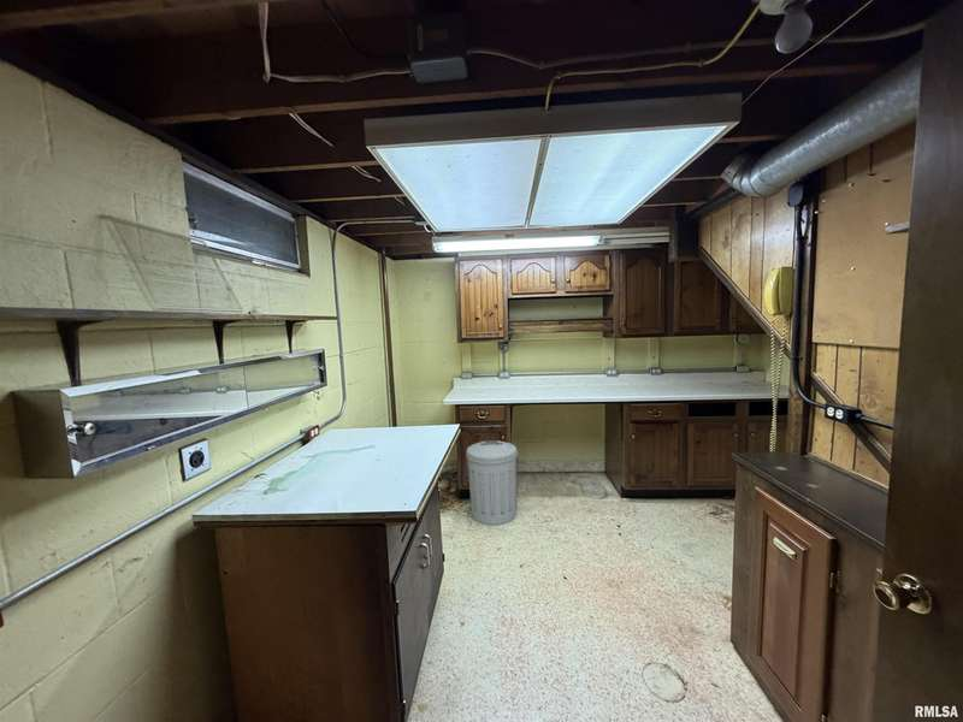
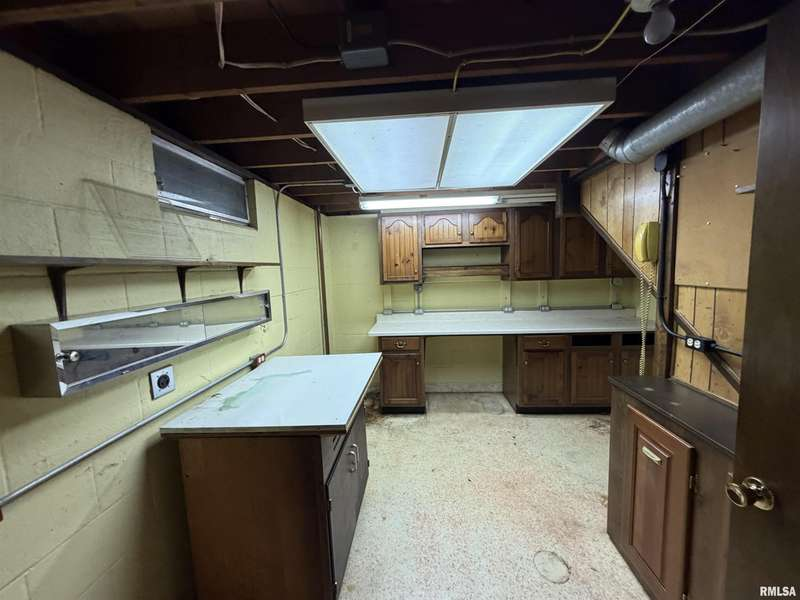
- trash can [465,439,520,527]
